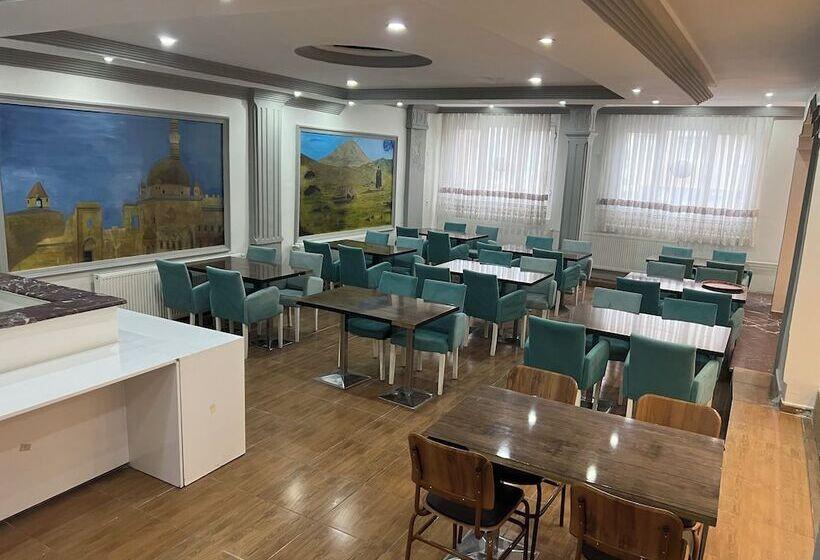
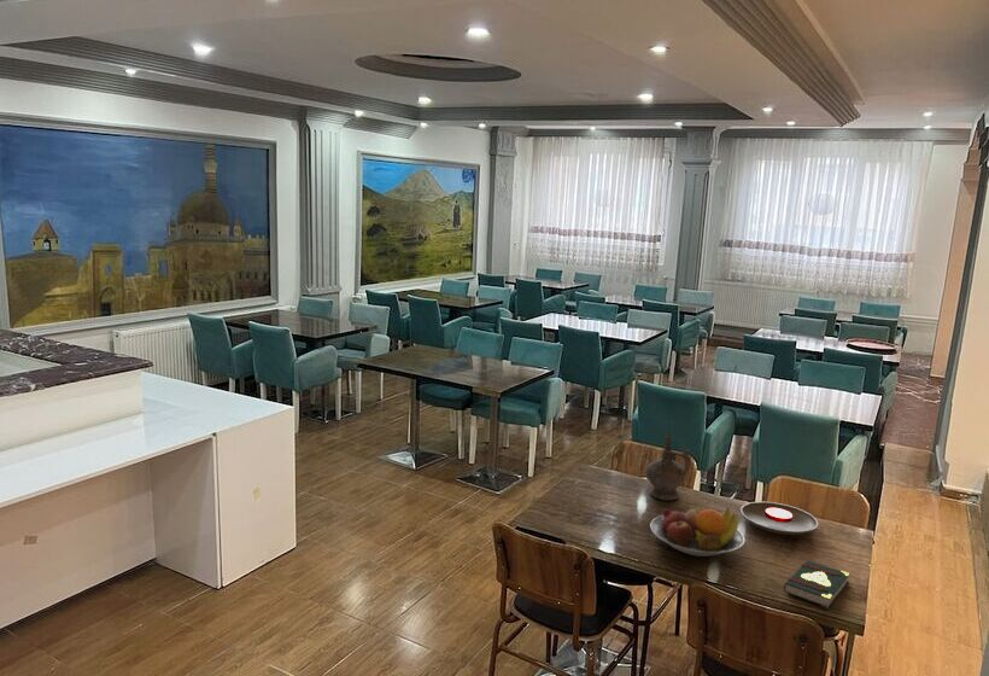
+ fruit bowl [649,506,745,558]
+ book [783,559,850,610]
+ plate [739,501,819,536]
+ ceremonial vessel [645,433,692,502]
